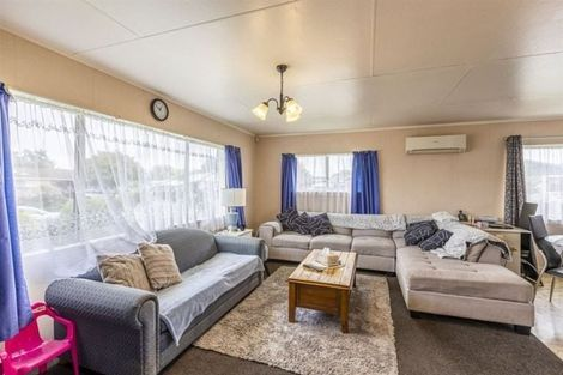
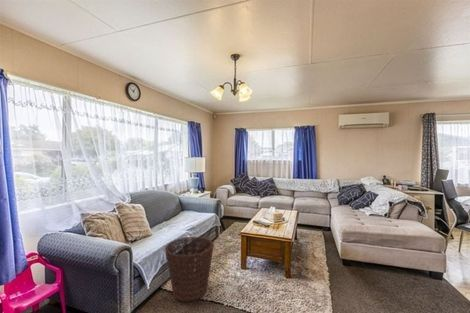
+ basket [164,236,215,302]
